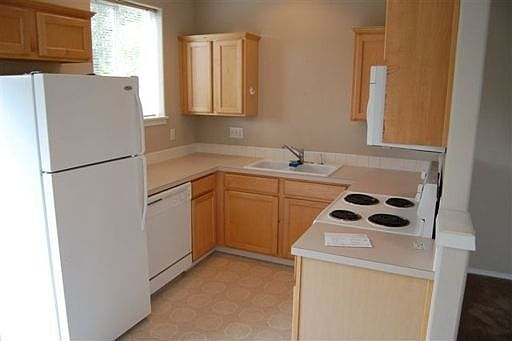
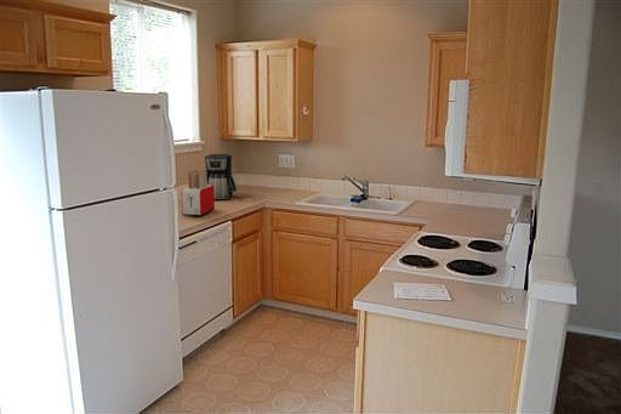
+ toaster [180,169,216,217]
+ coffee maker [204,153,238,200]
